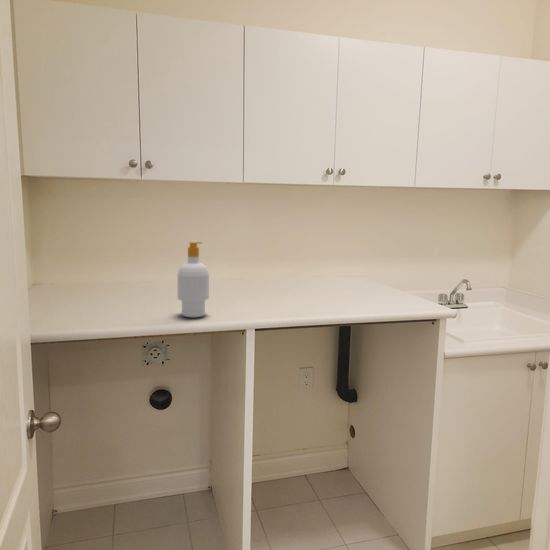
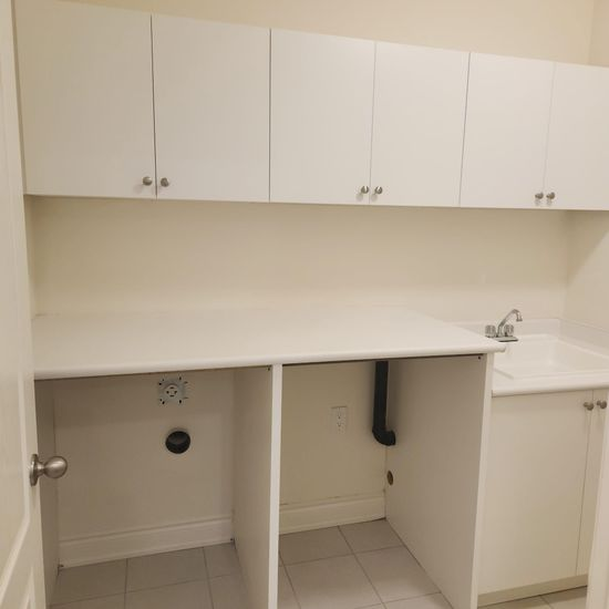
- soap bottle [177,241,210,318]
